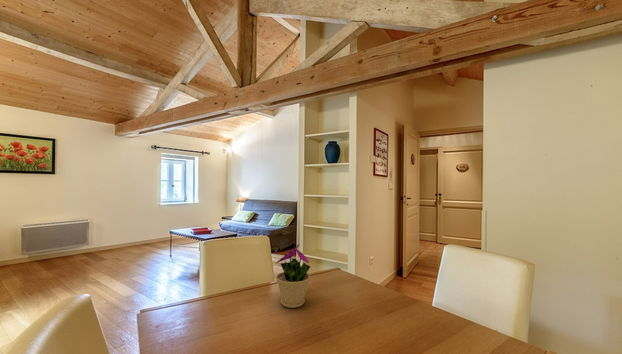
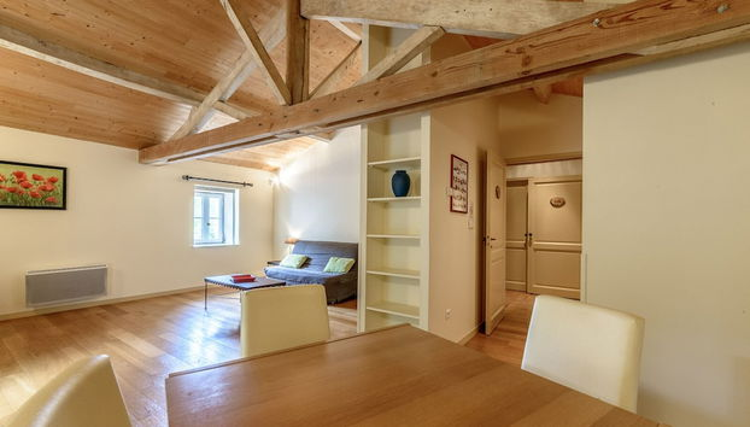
- flower pot [274,244,311,309]
